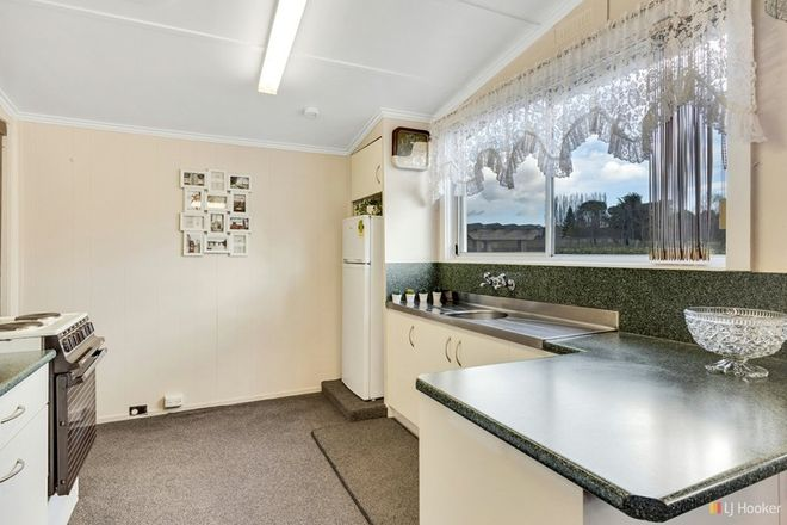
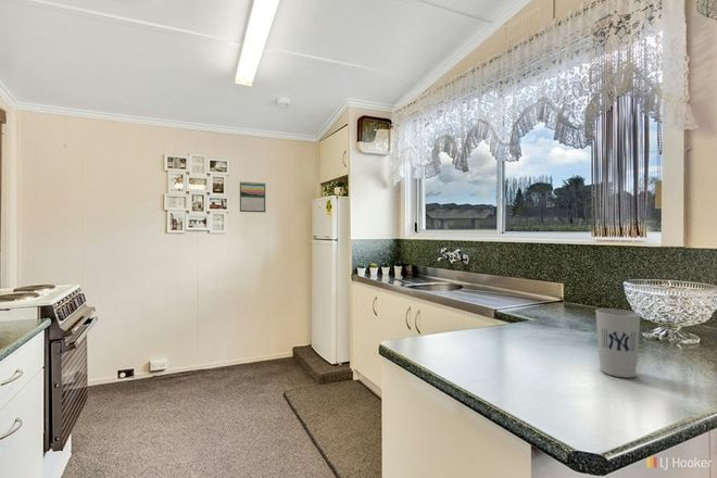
+ calendar [239,180,266,213]
+ cup [594,307,642,379]
